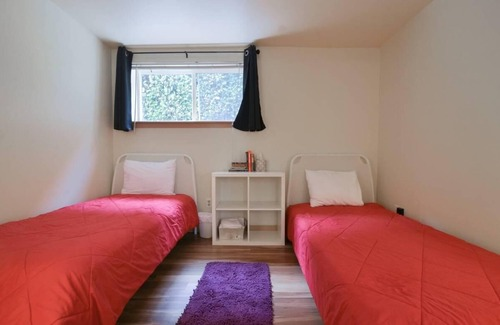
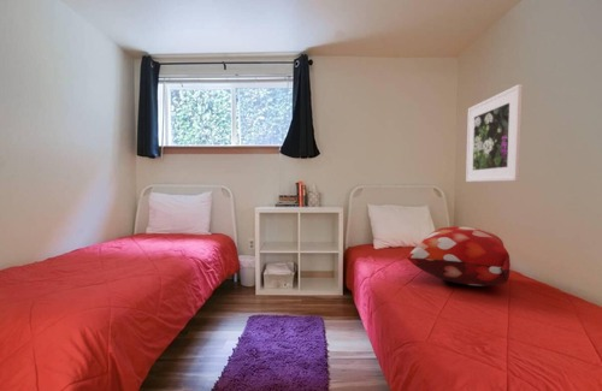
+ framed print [465,83,524,183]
+ decorative pillow [406,225,512,288]
